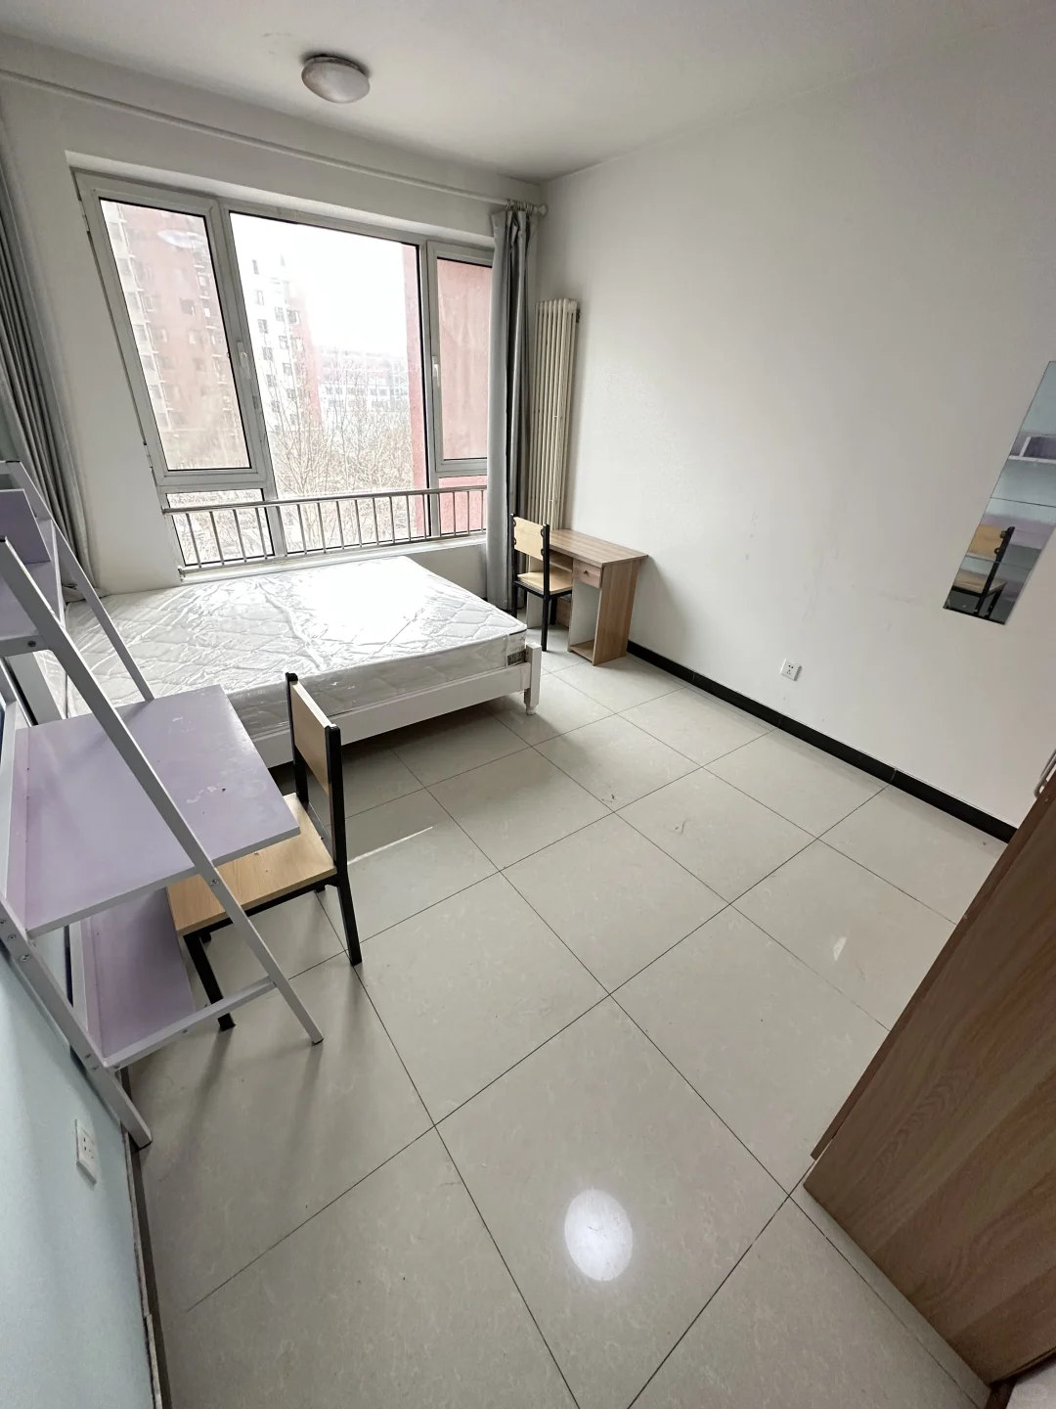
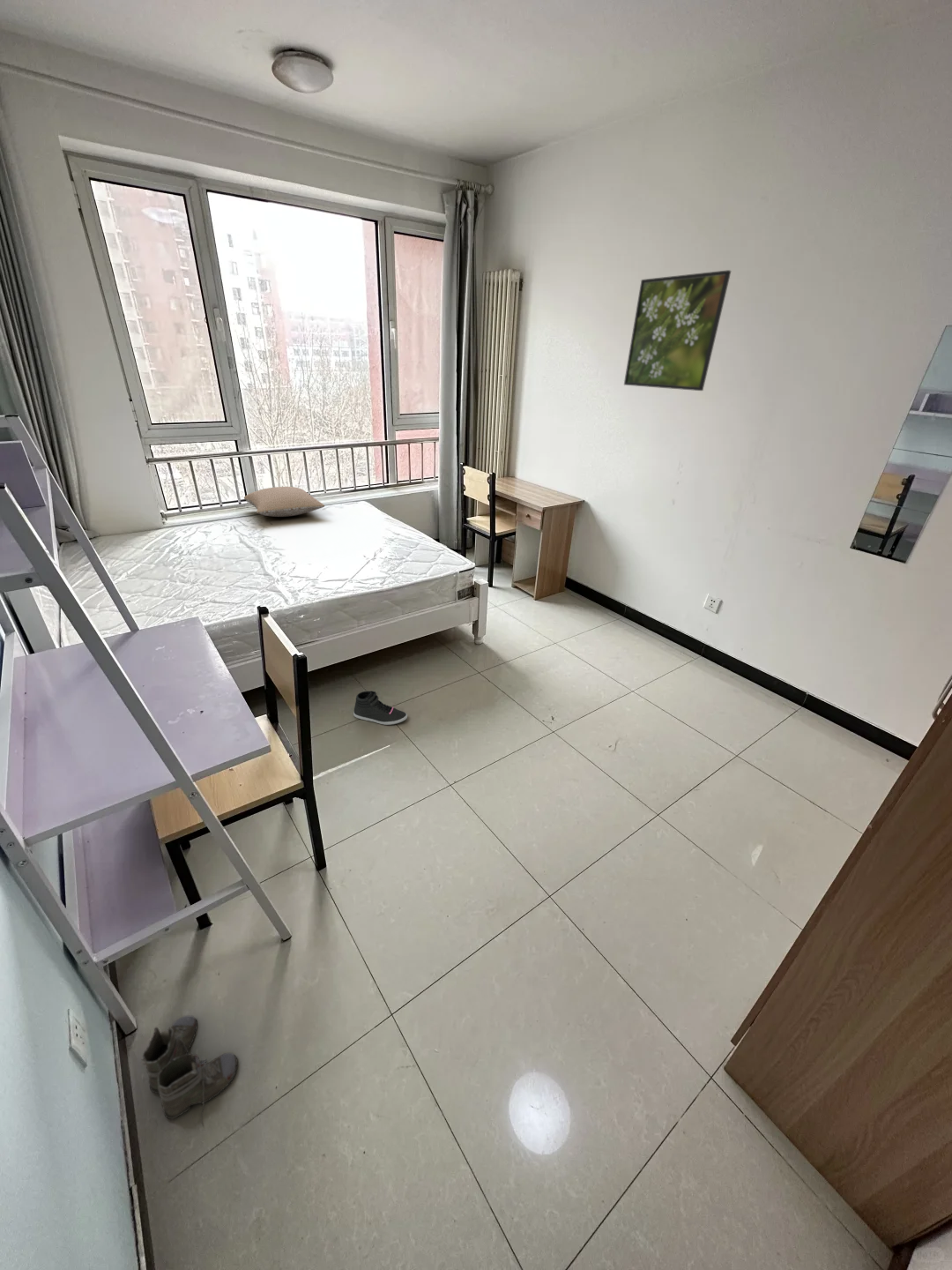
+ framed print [623,269,732,392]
+ boots [141,1015,239,1129]
+ sneaker [353,691,408,726]
+ pillow [243,486,325,518]
